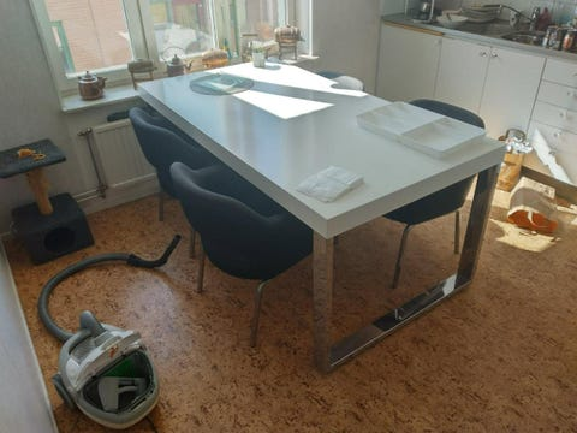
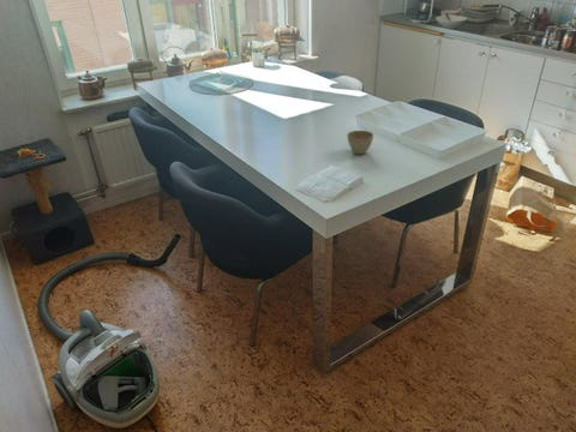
+ flower pot [346,130,374,156]
